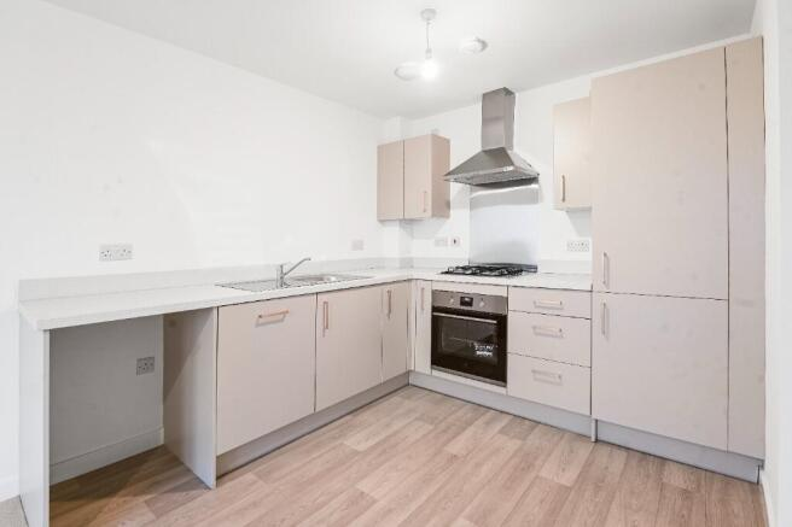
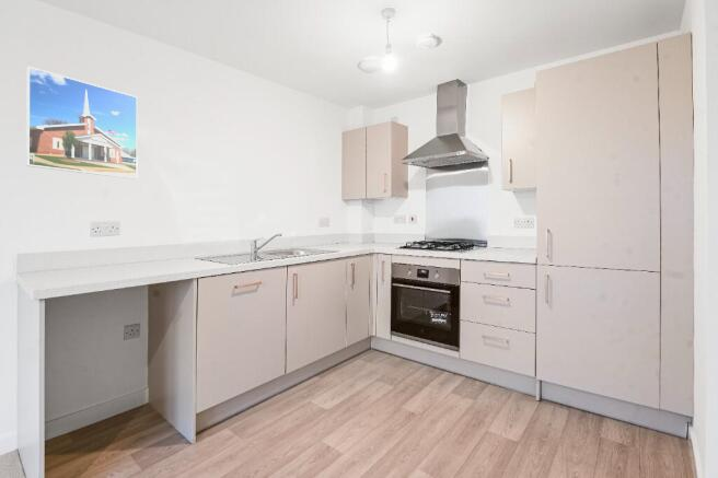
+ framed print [26,66,139,180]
